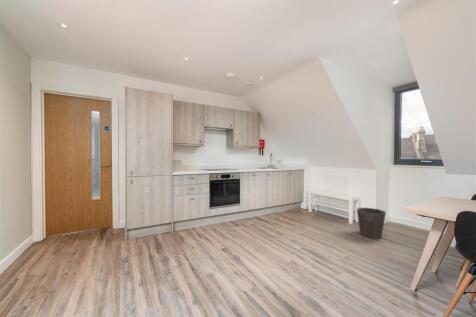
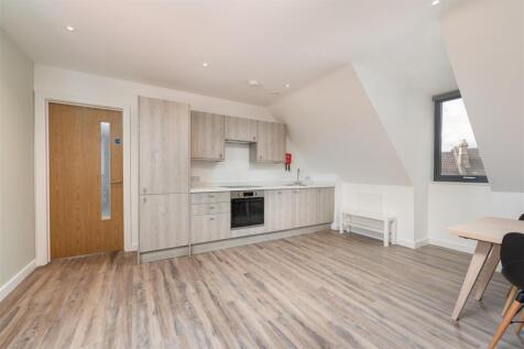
- waste bin [356,207,387,240]
